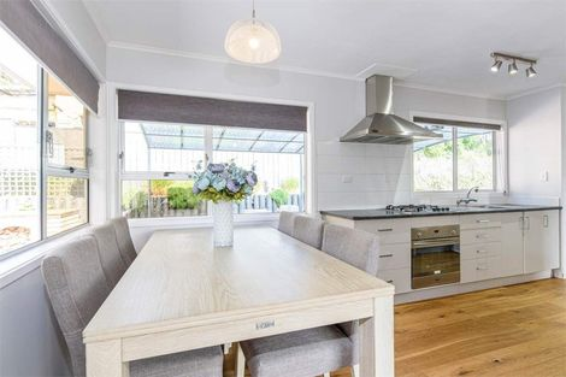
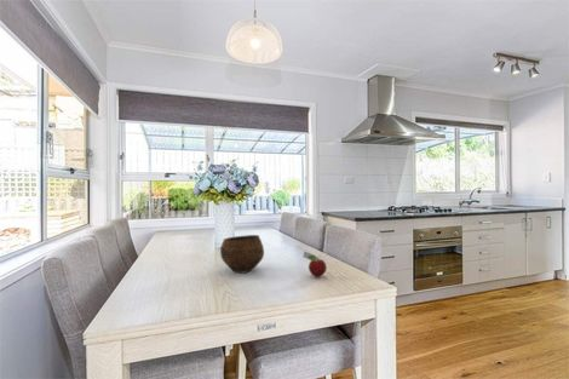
+ bowl [219,234,265,274]
+ fruit [301,251,328,277]
